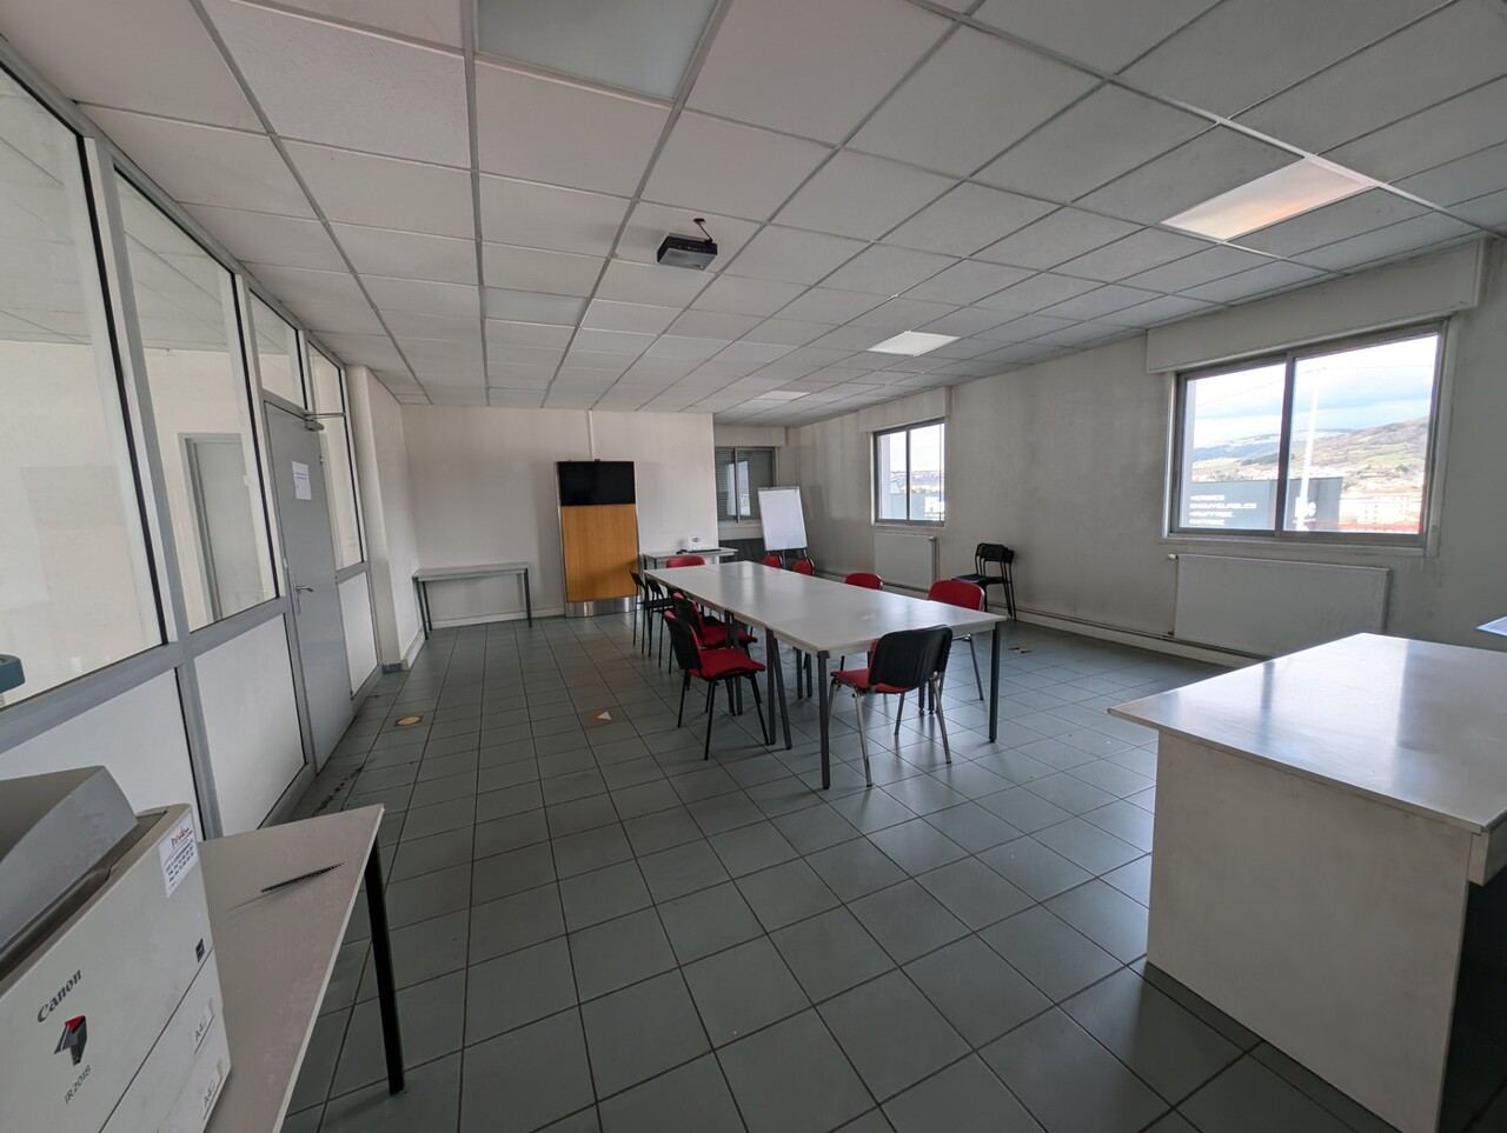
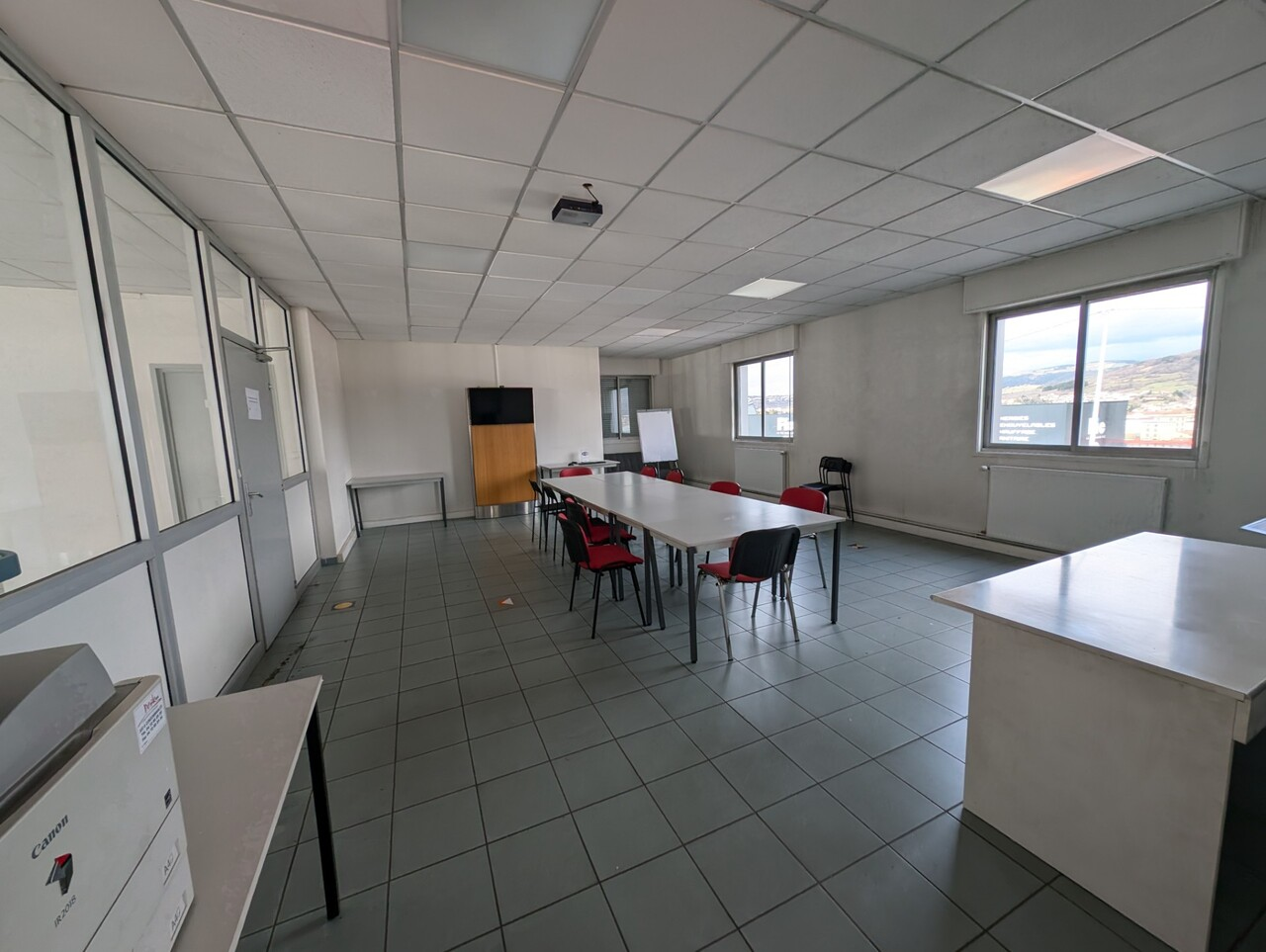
- pen [261,863,344,894]
